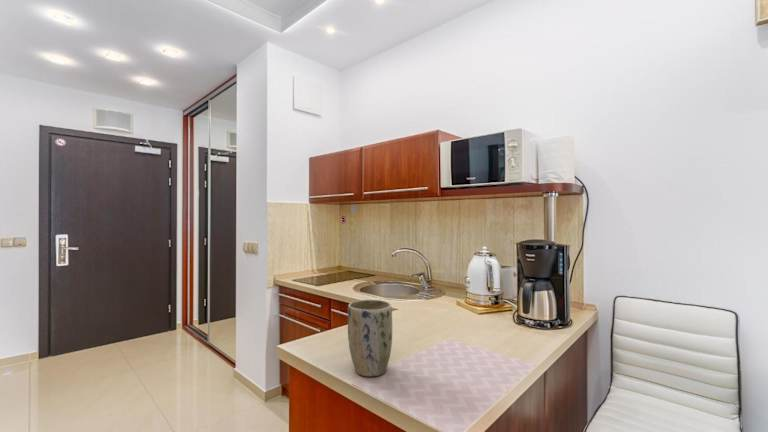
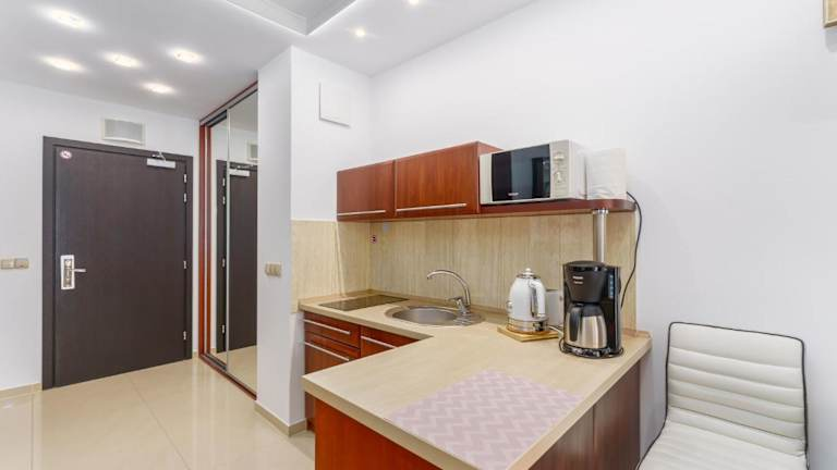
- plant pot [347,299,393,378]
